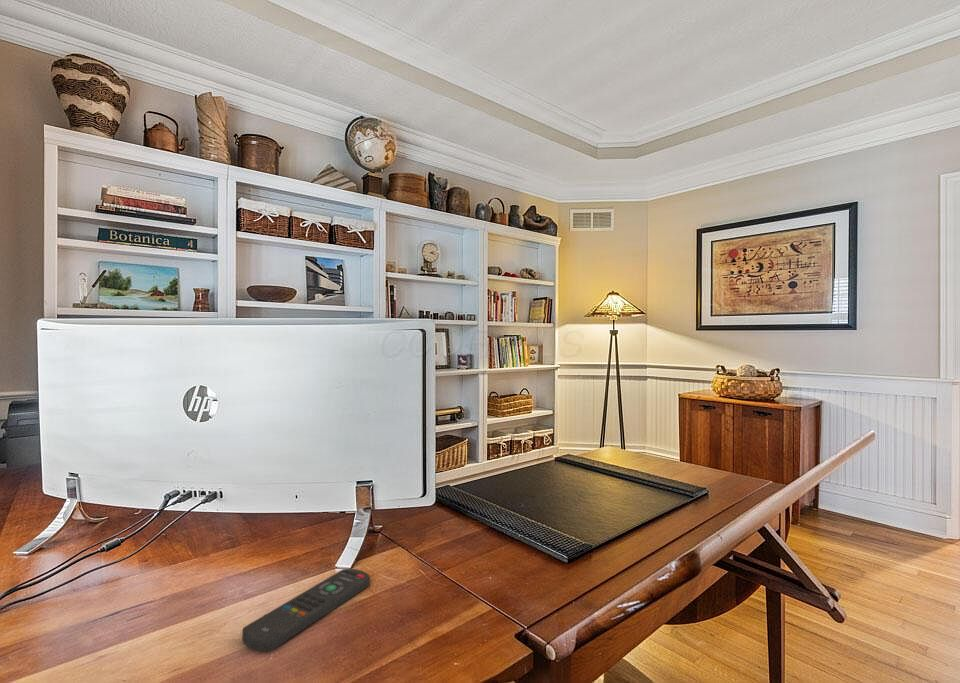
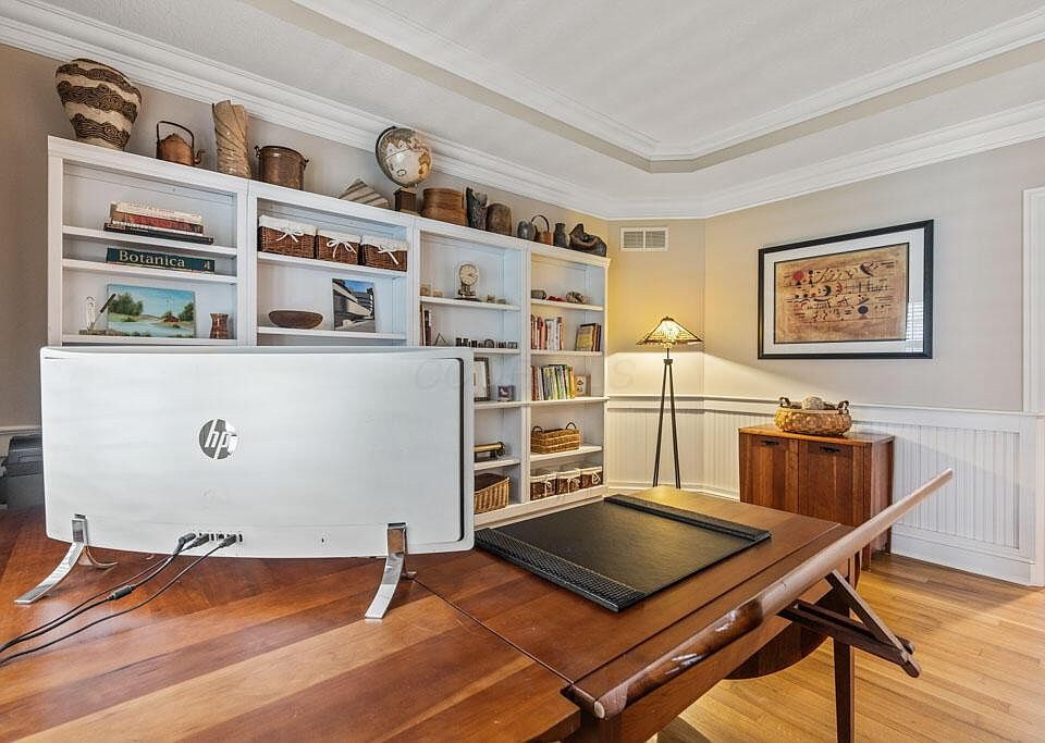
- remote control [241,568,371,652]
